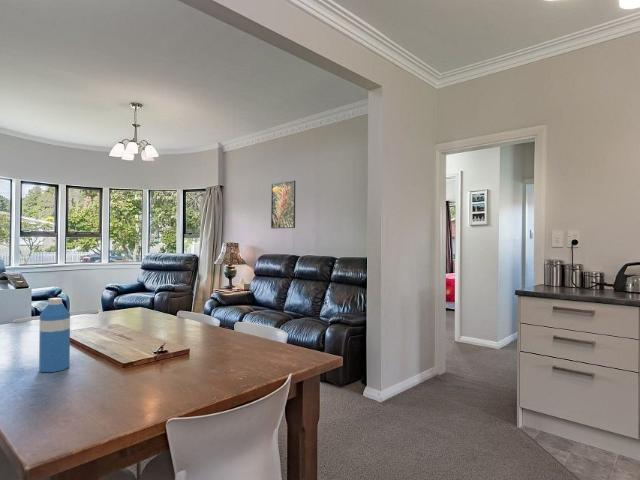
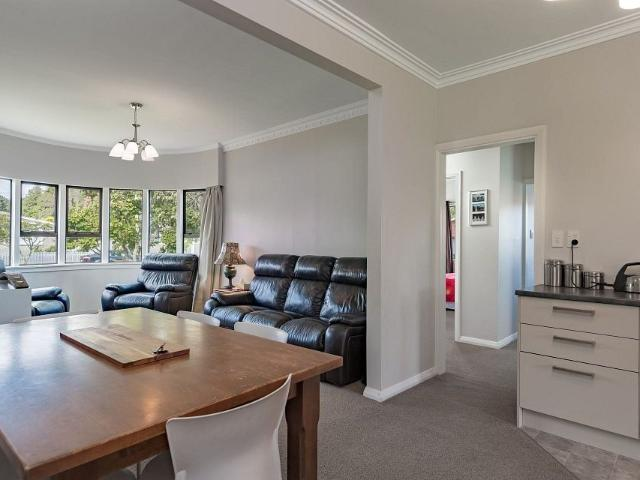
- water bottle [38,297,71,373]
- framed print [270,180,296,230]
